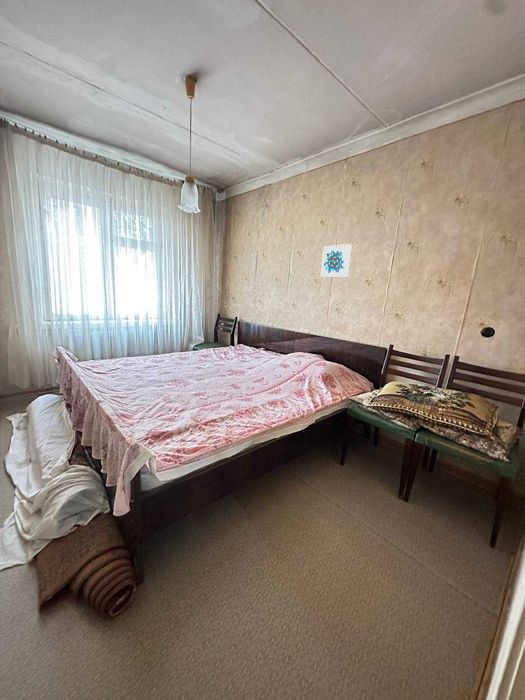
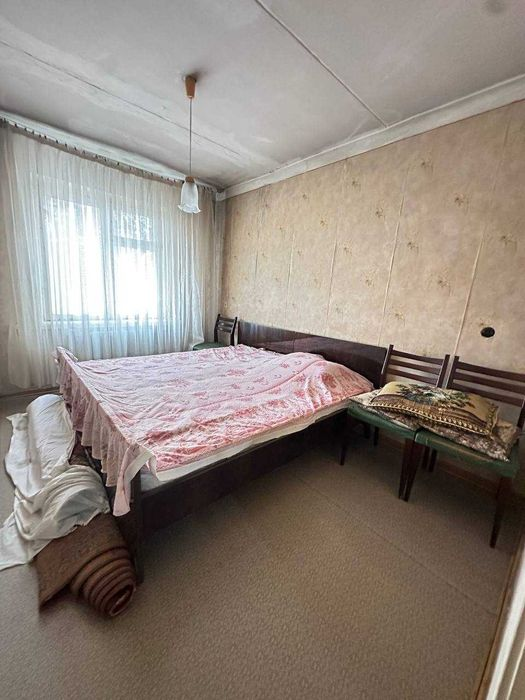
- wall art [319,243,353,278]
